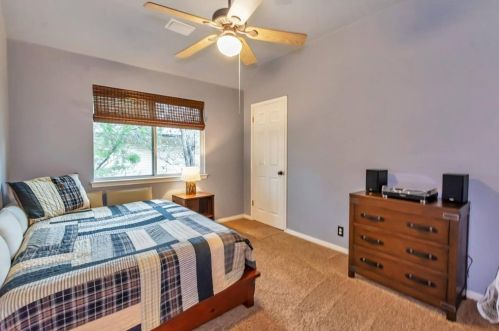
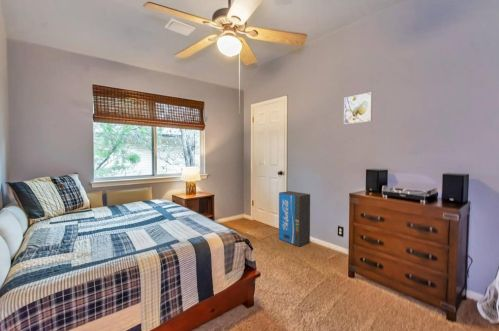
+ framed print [343,91,373,125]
+ air purifier [278,190,311,248]
